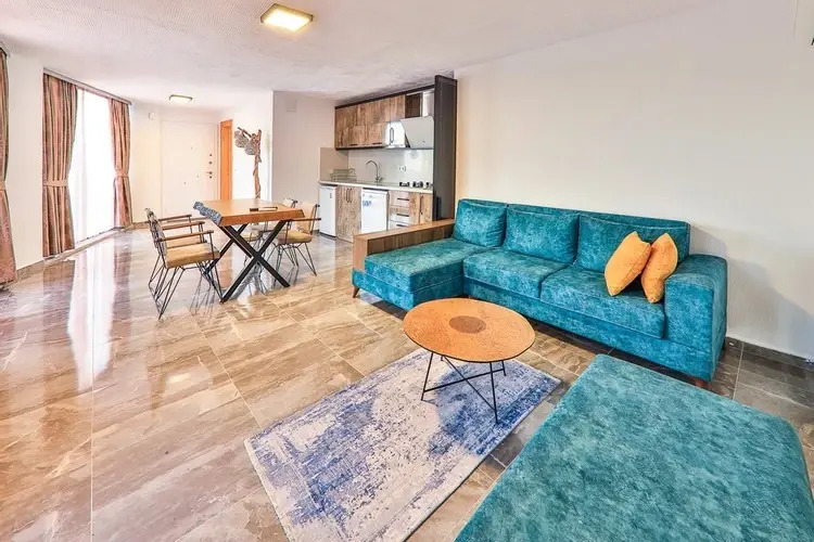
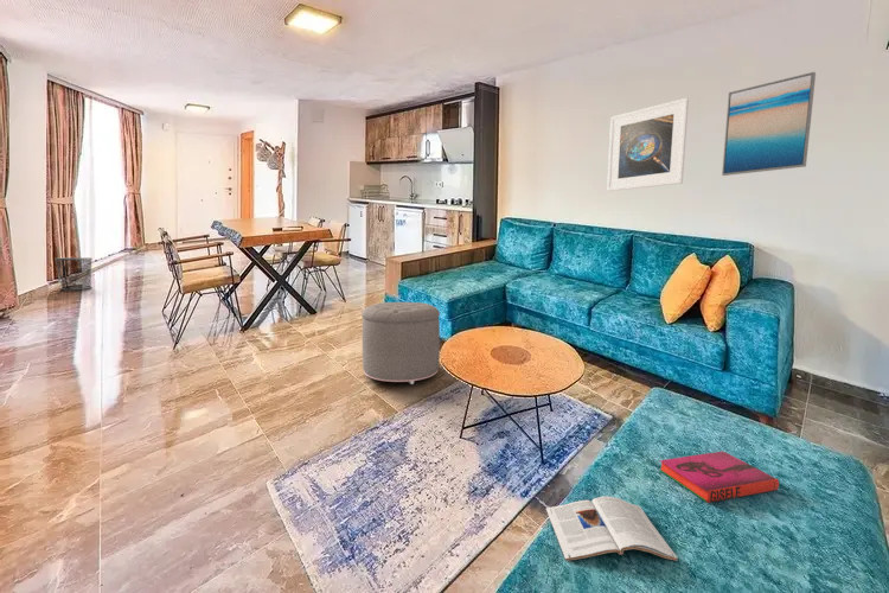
+ wall art [721,71,817,177]
+ waste bin [53,256,94,291]
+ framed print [606,97,690,192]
+ magazine [545,496,679,562]
+ hardback book [659,449,780,504]
+ ottoman [360,301,441,385]
